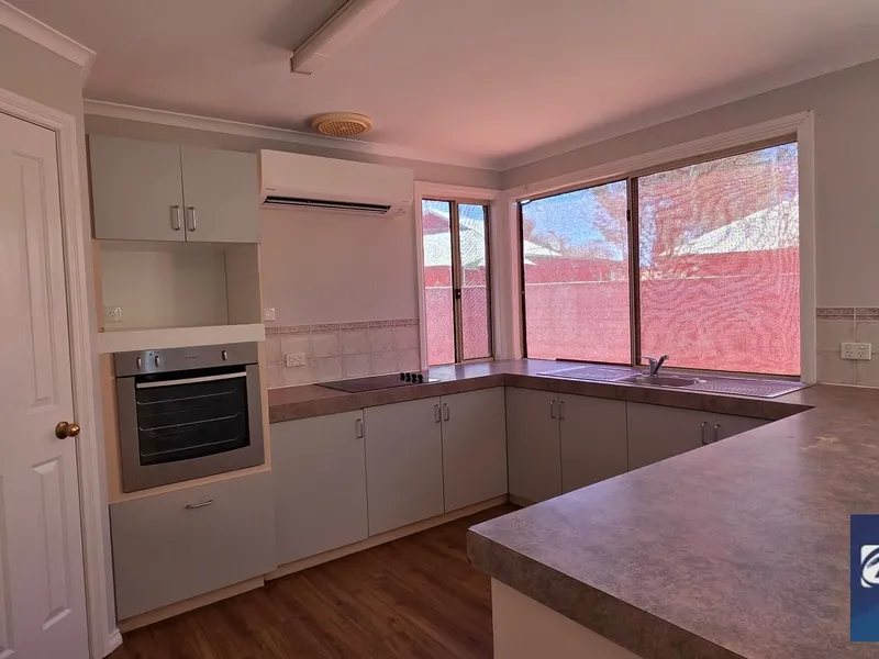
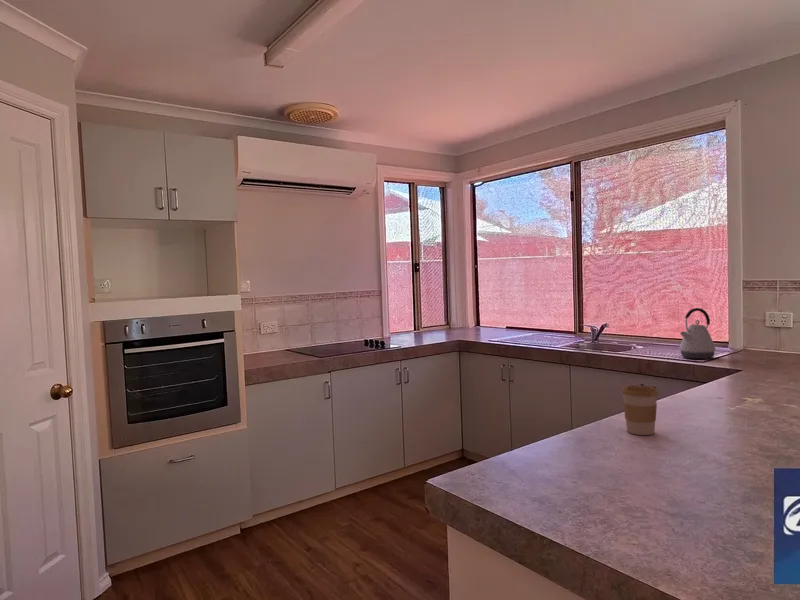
+ coffee cup [621,384,660,436]
+ kettle [679,307,716,360]
